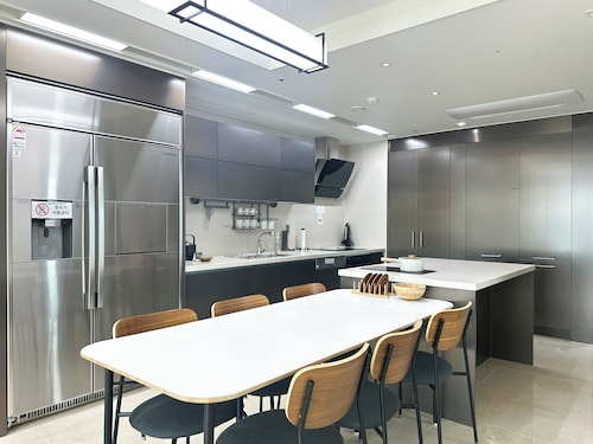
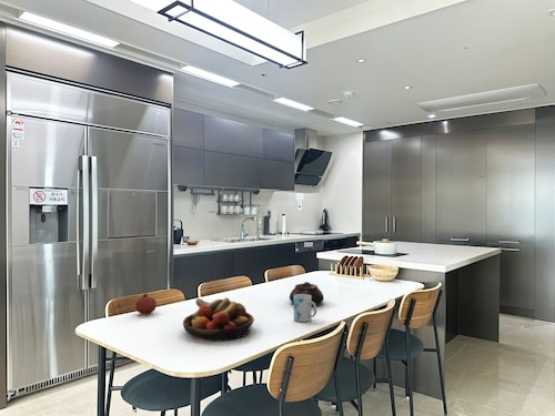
+ fruit bowl [182,296,255,342]
+ mug [293,294,317,323]
+ teapot [289,281,325,306]
+ fruit [134,292,158,315]
